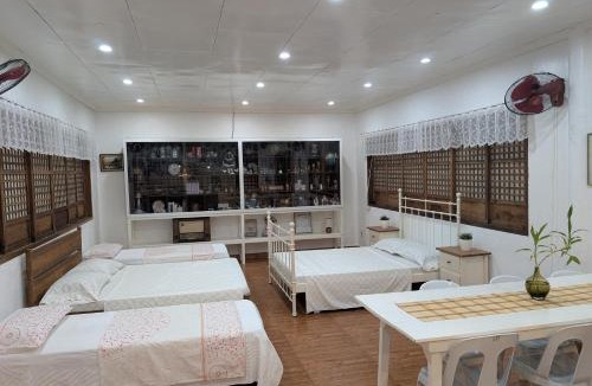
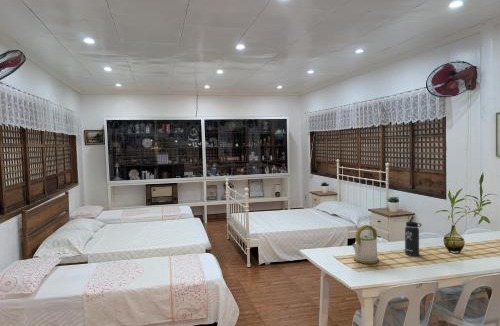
+ thermos bottle [404,216,423,257]
+ kettle [351,224,380,265]
